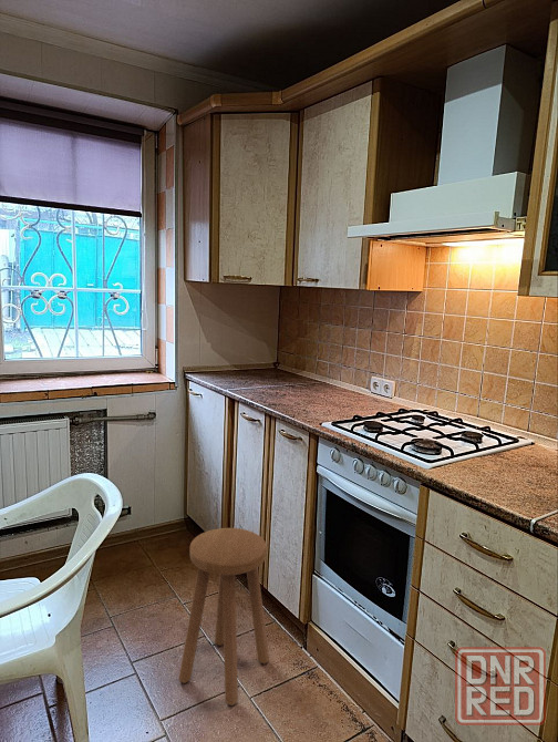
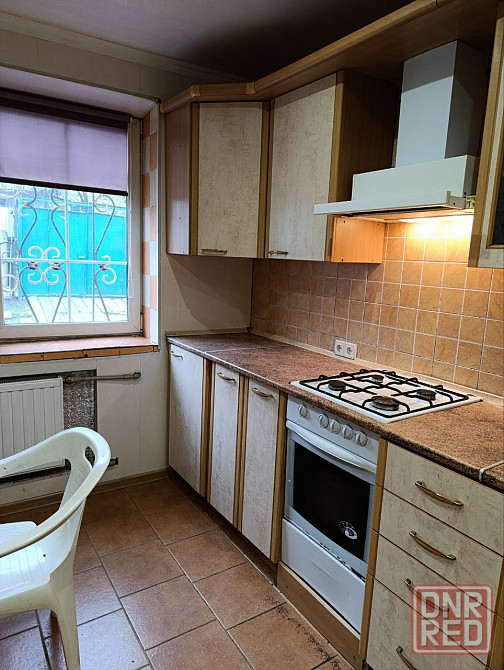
- stool [178,527,270,707]
